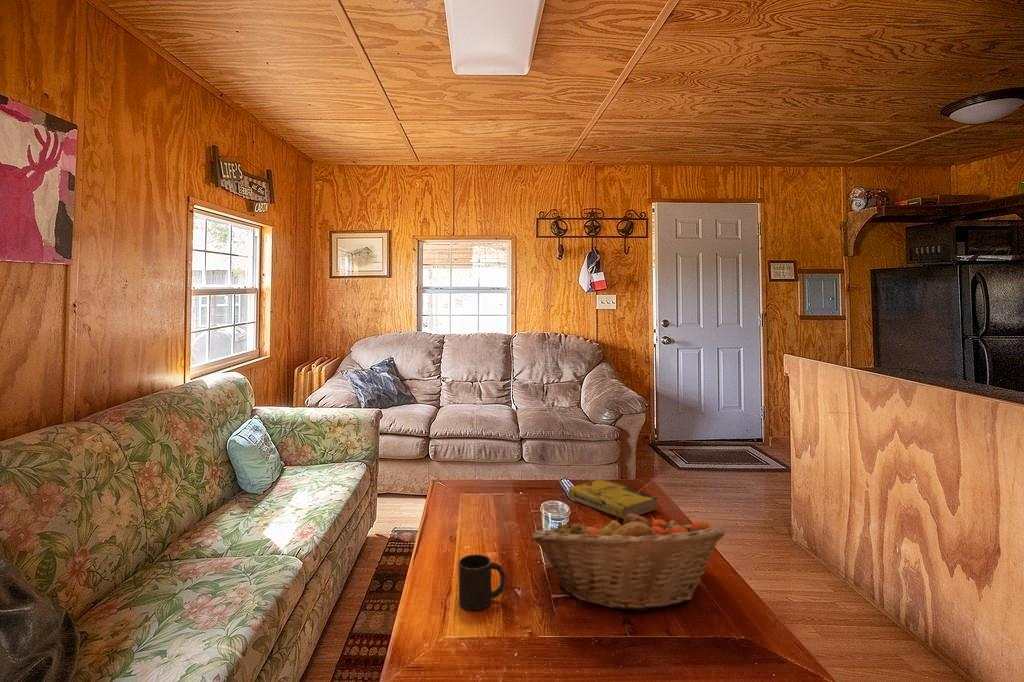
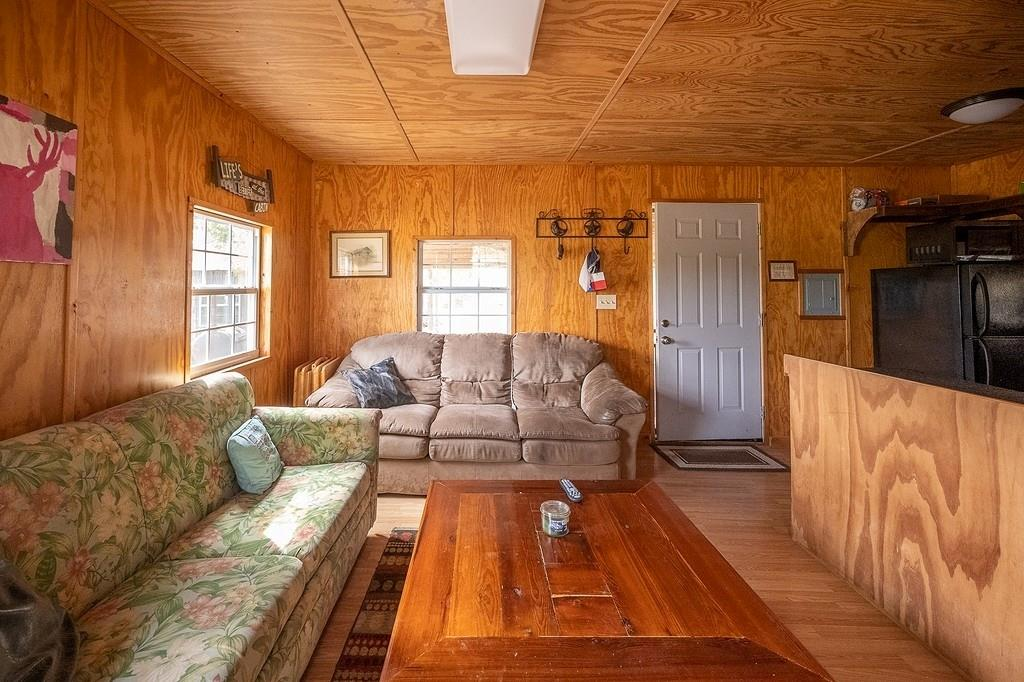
- book [567,478,659,520]
- mug [457,553,507,611]
- fruit basket [531,510,727,611]
